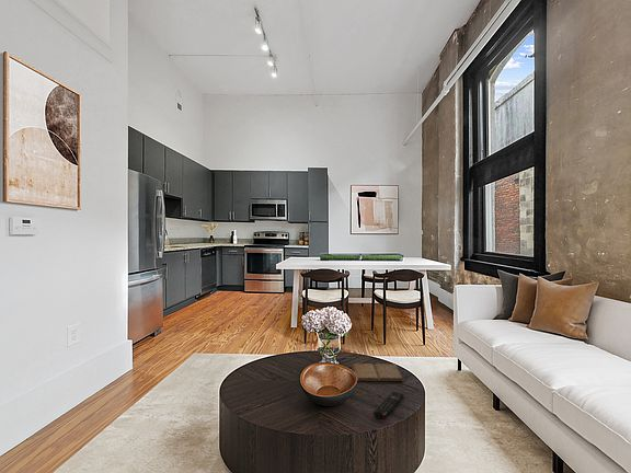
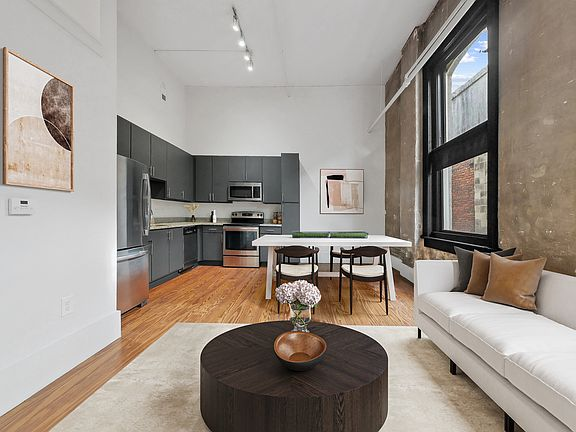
- book [351,362,405,382]
- remote control [372,391,405,419]
